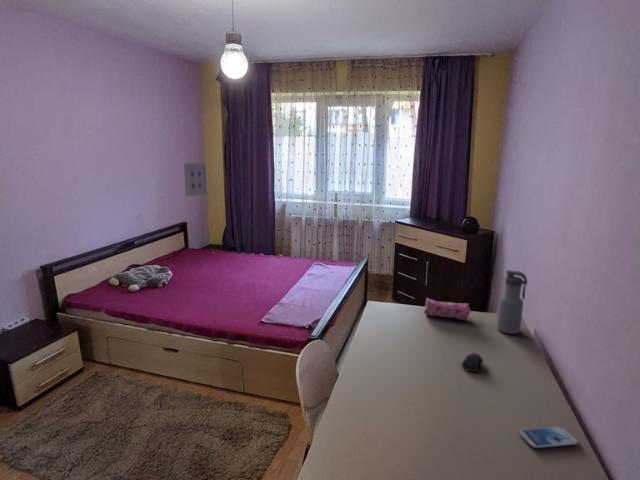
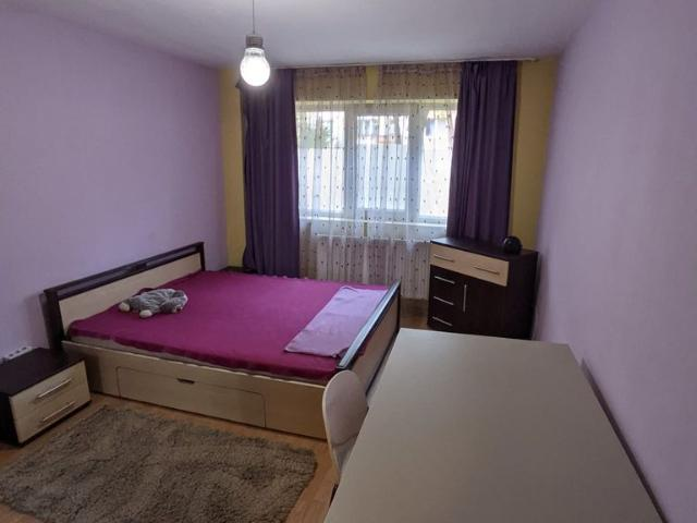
- smartphone [518,425,579,449]
- pencil case [423,297,472,322]
- computer mouse [461,352,484,373]
- water bottle [496,269,528,335]
- wall art [183,162,208,198]
